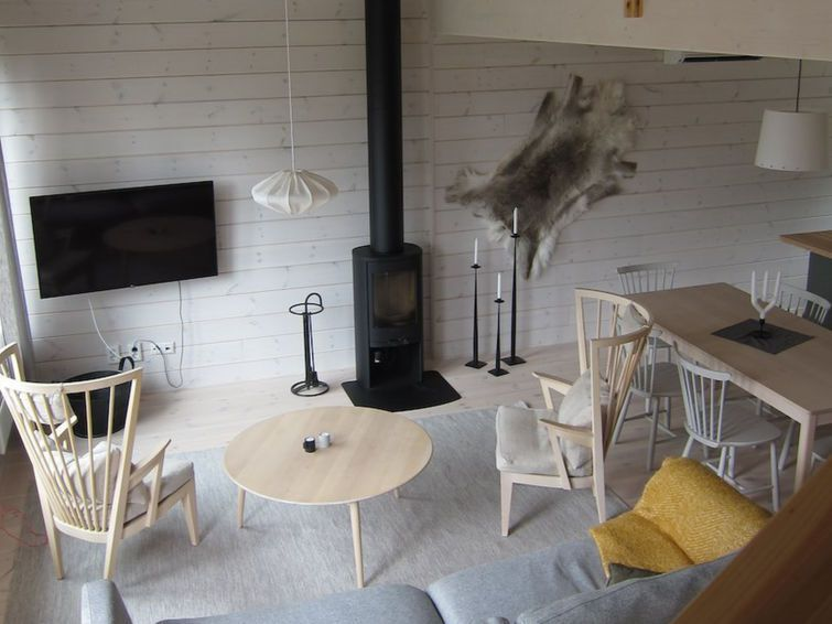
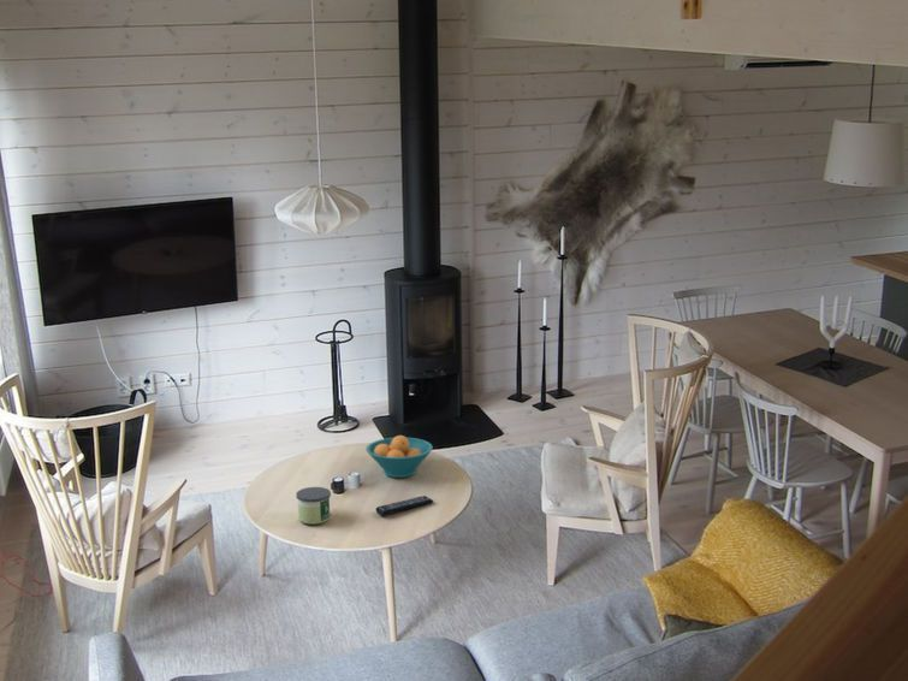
+ remote control [375,495,434,516]
+ fruit bowl [364,434,434,479]
+ candle [295,486,332,526]
